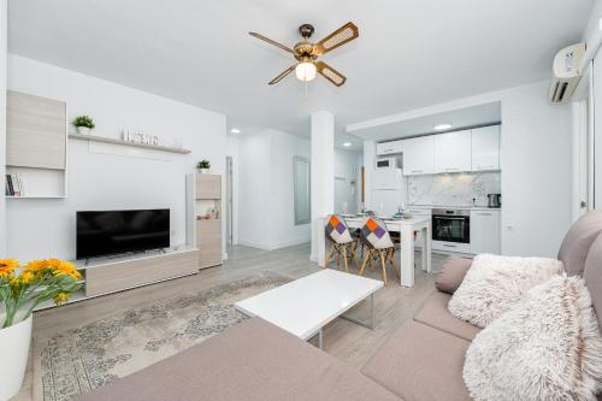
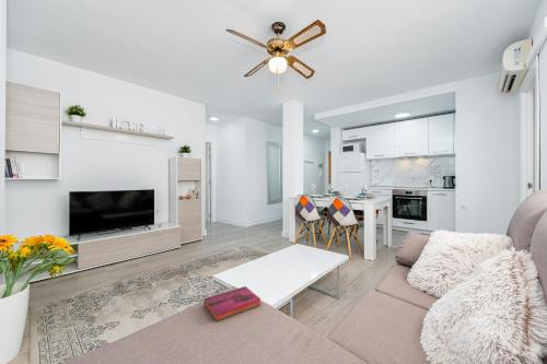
+ hardback book [203,285,261,322]
